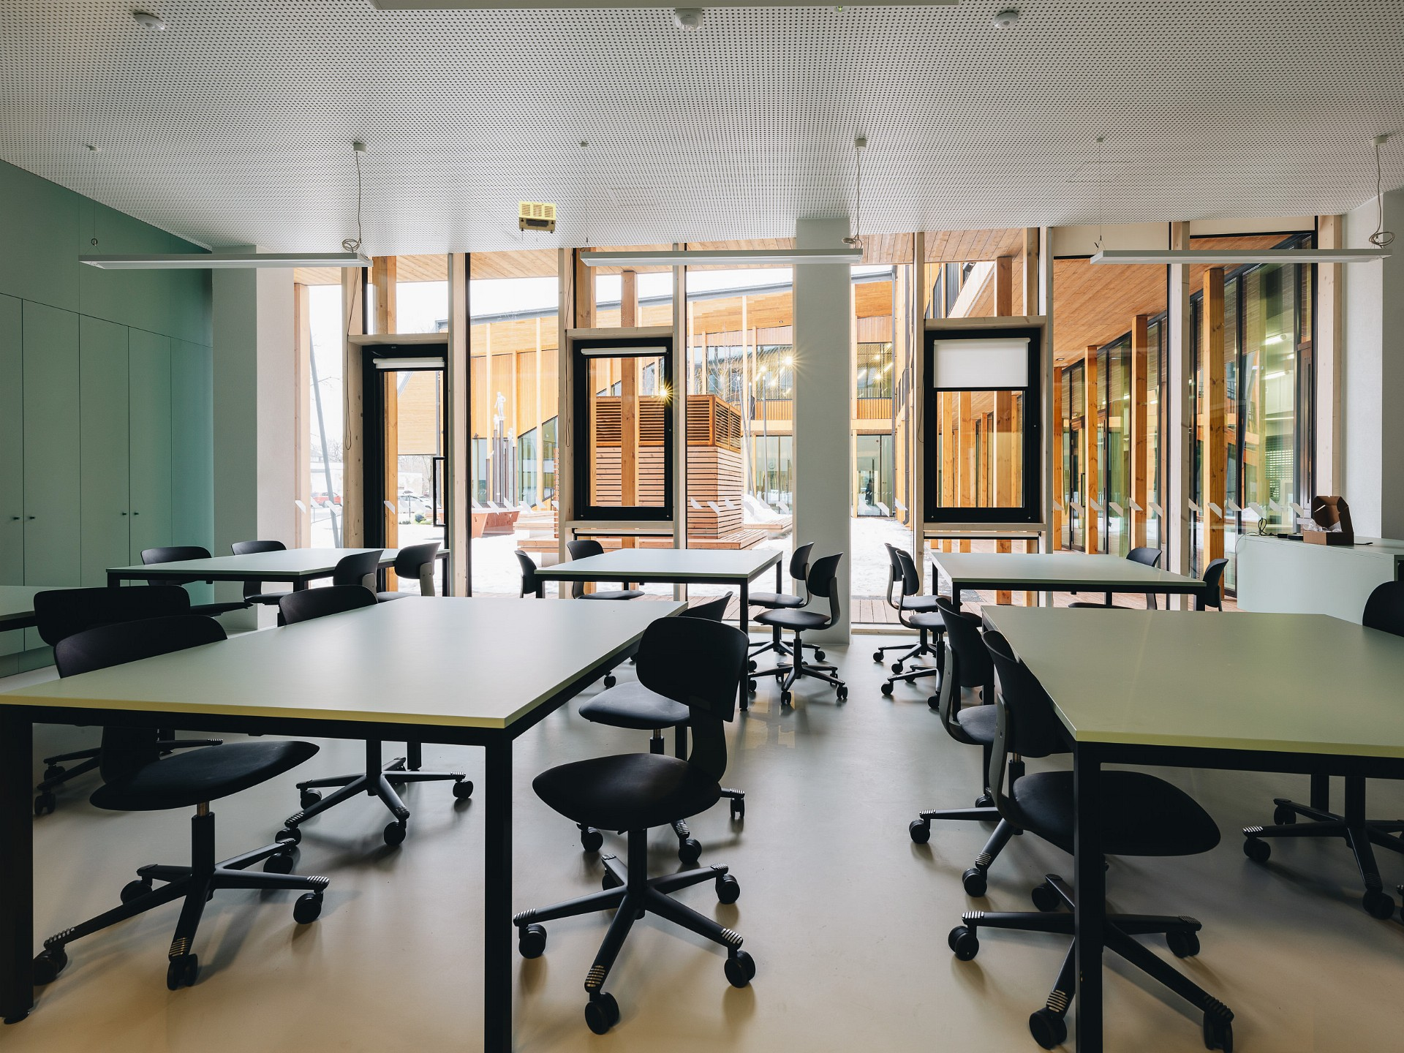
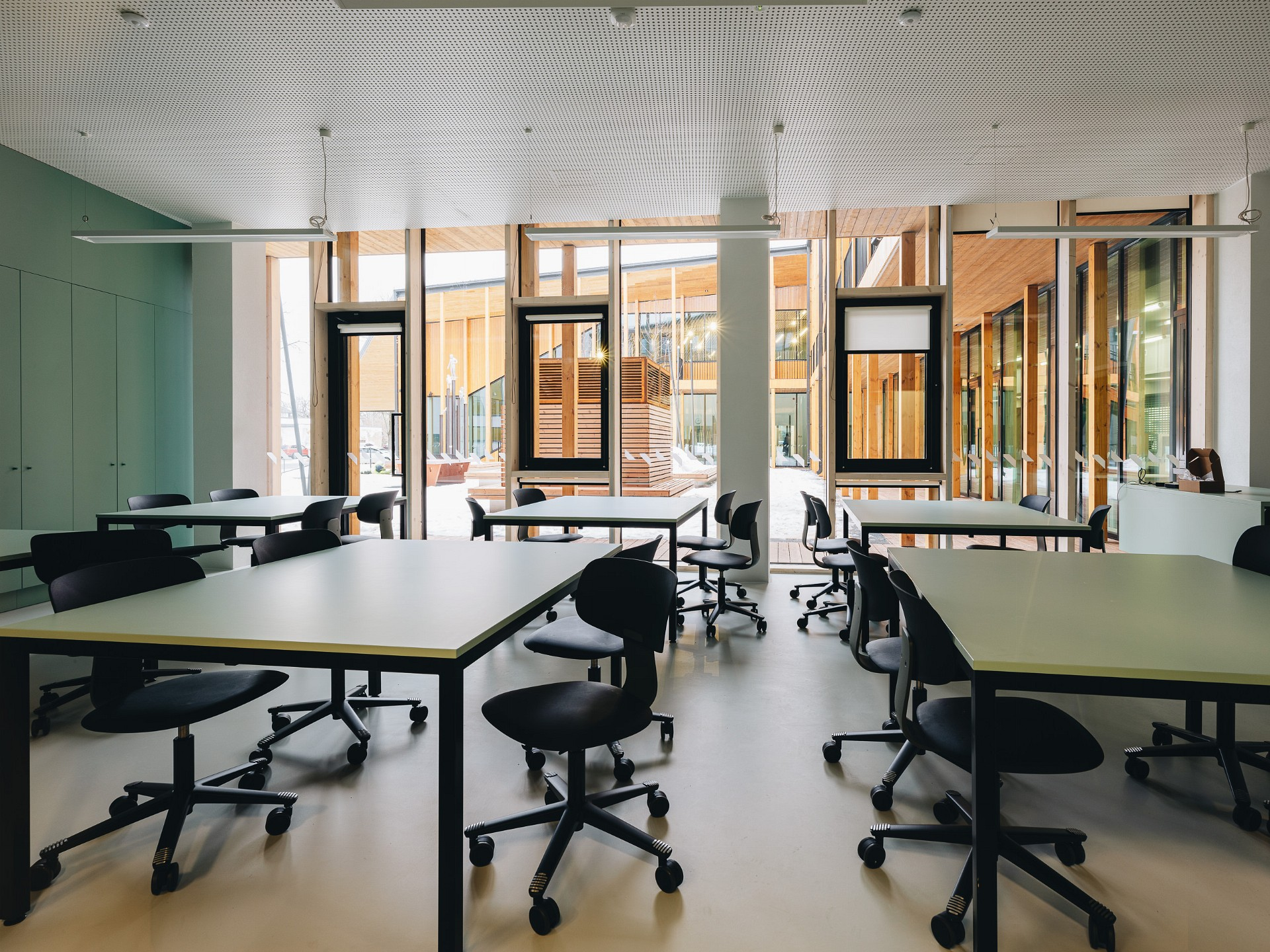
- projector [518,200,556,242]
